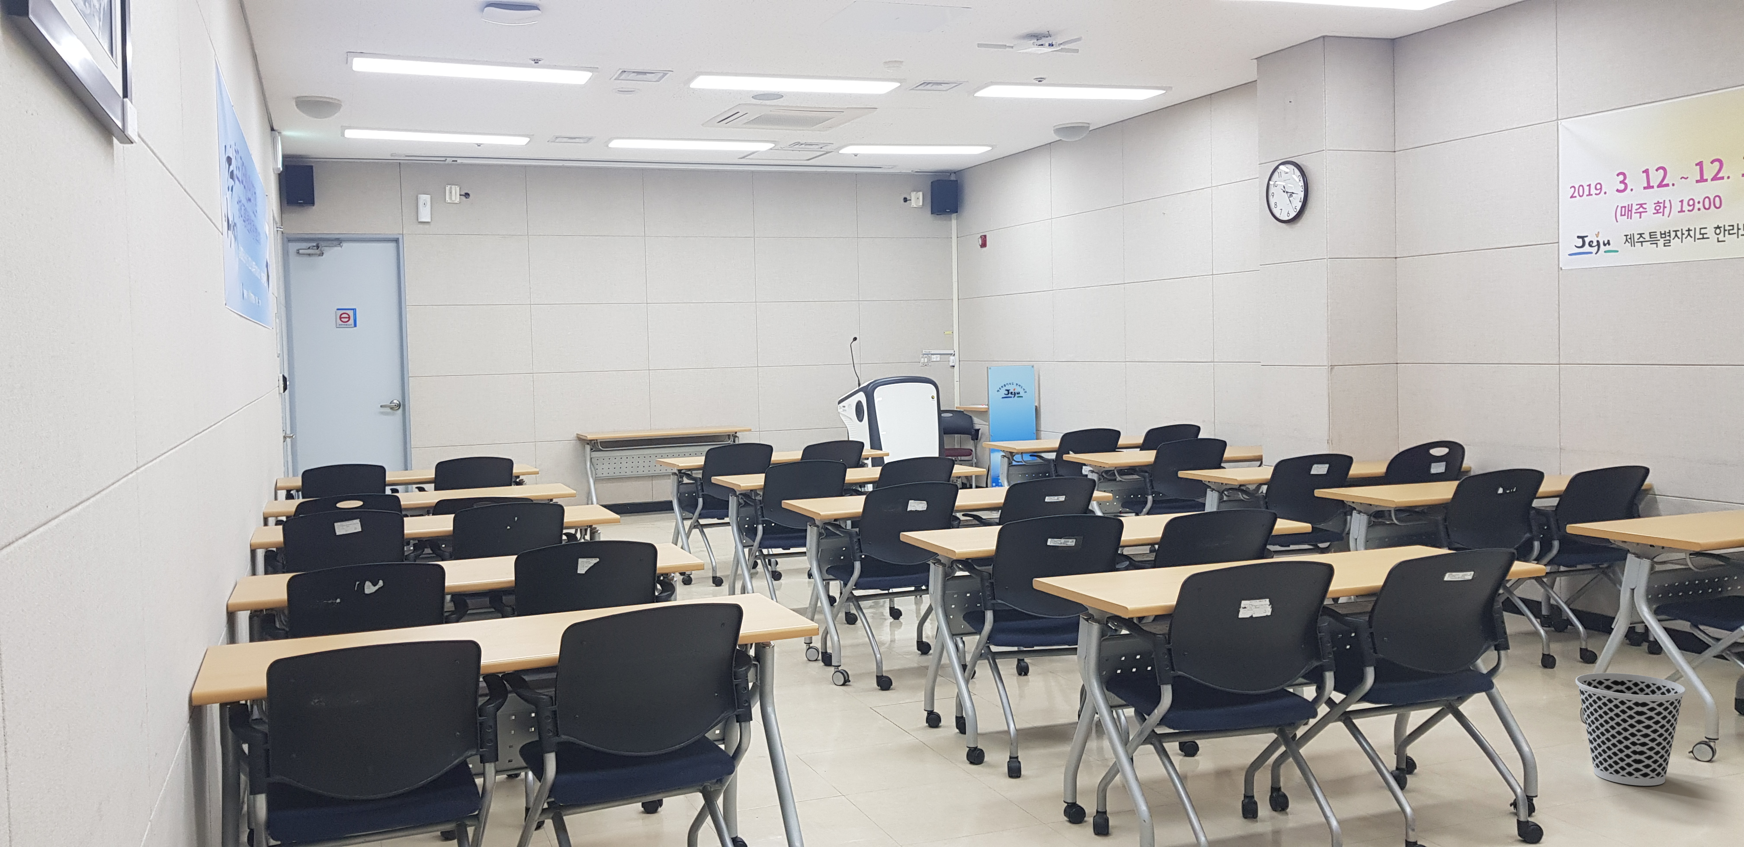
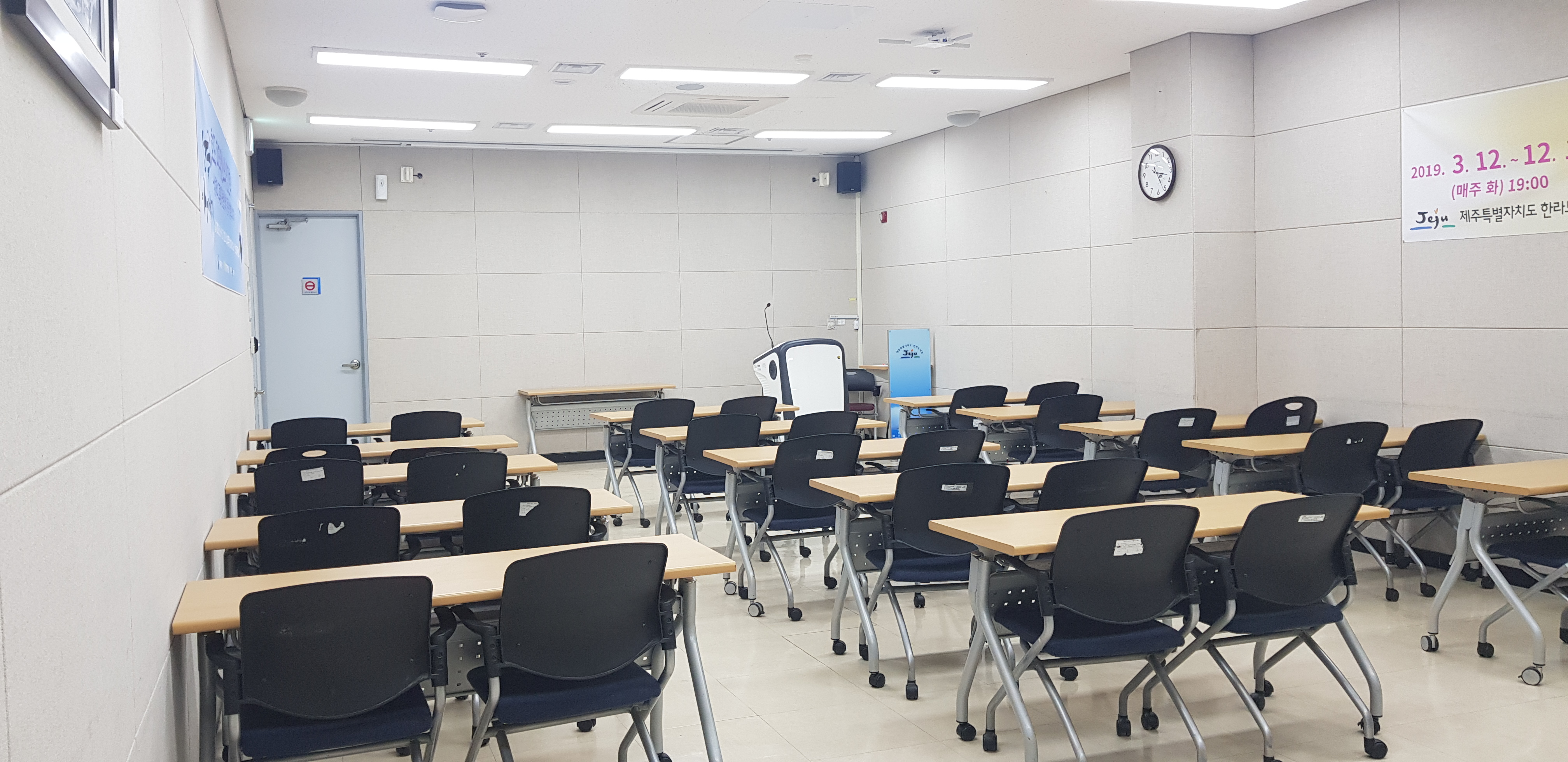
- wastebasket [1575,672,1686,786]
